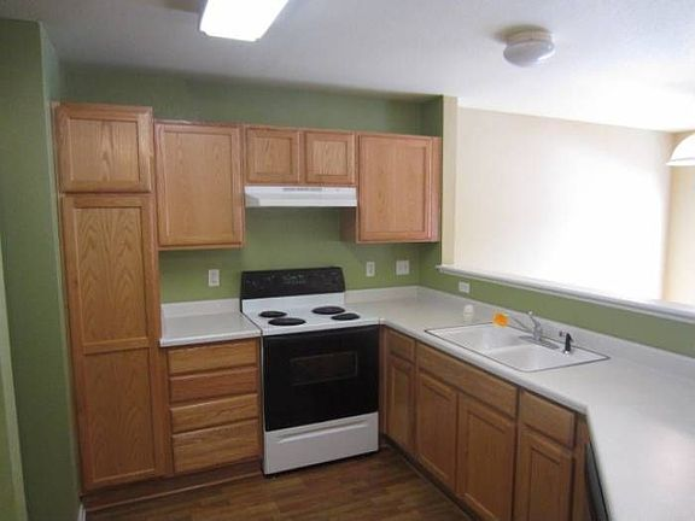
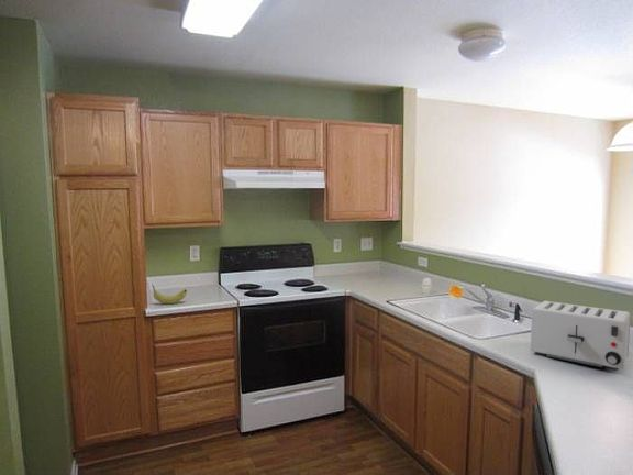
+ toaster [530,300,632,372]
+ fruit [152,285,188,305]
